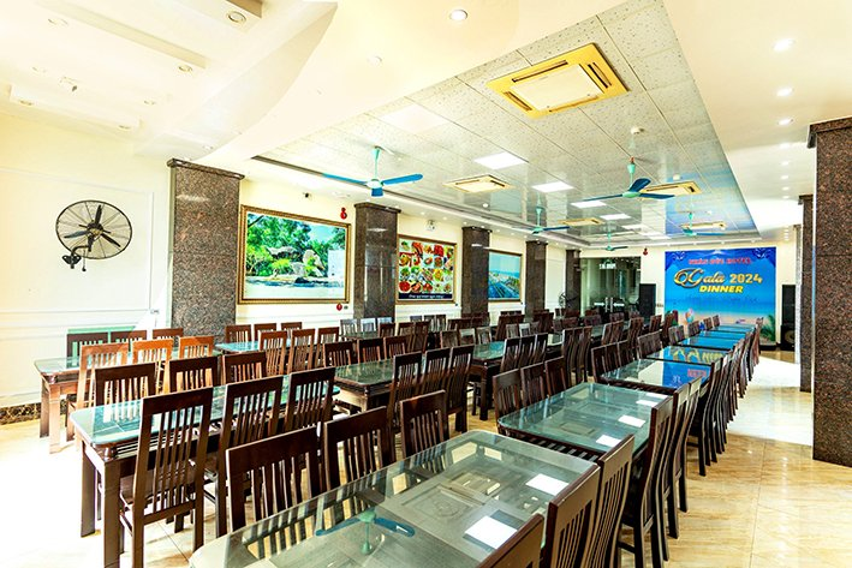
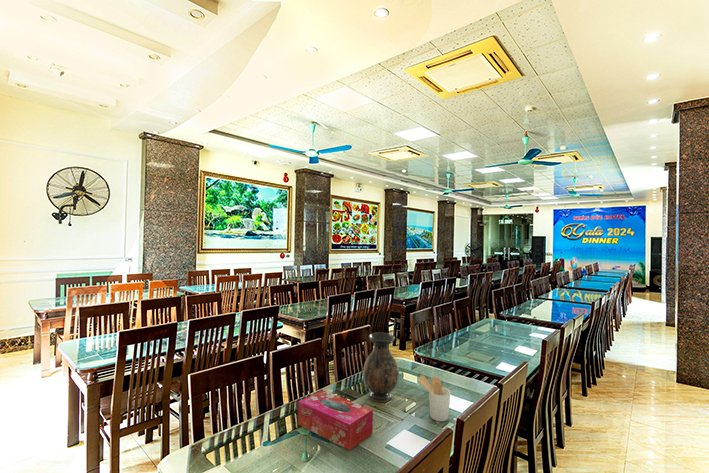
+ vase [362,332,400,403]
+ utensil holder [417,374,451,422]
+ tissue box [297,389,374,452]
